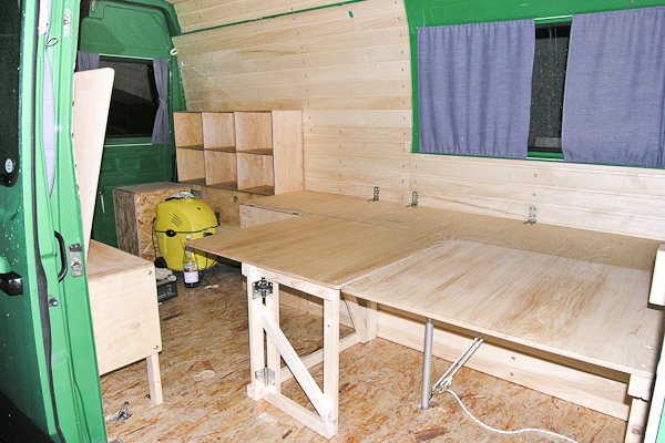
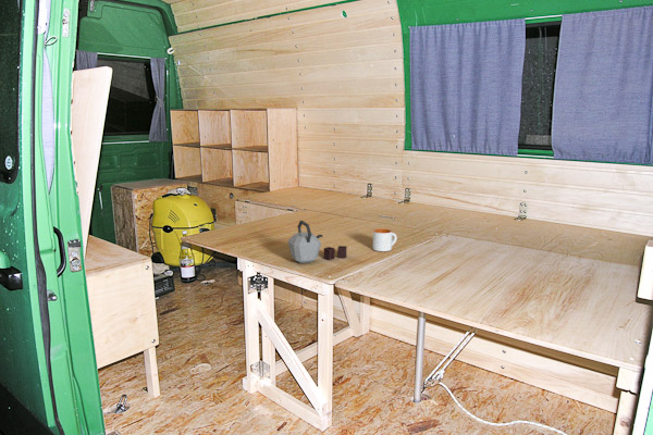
+ mug [372,227,397,252]
+ kettle [286,220,348,264]
